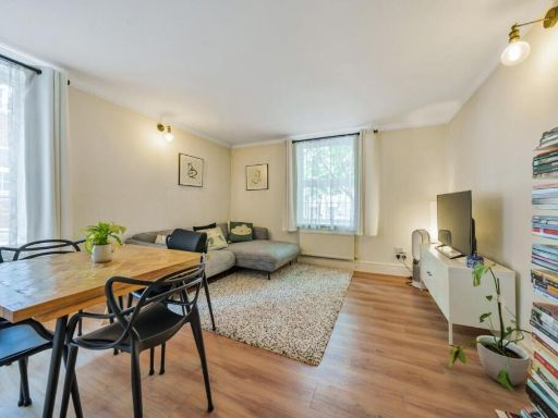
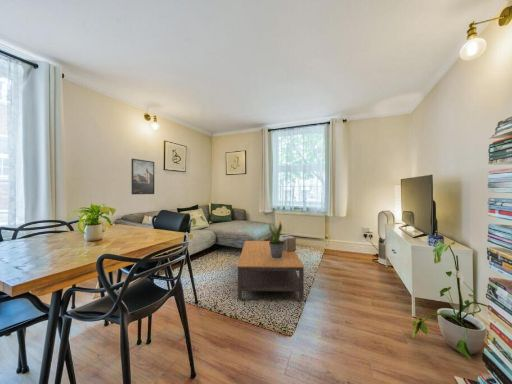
+ potted plant [268,220,285,259]
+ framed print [130,158,155,195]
+ coffee table [237,240,305,301]
+ decorative box [279,233,297,252]
